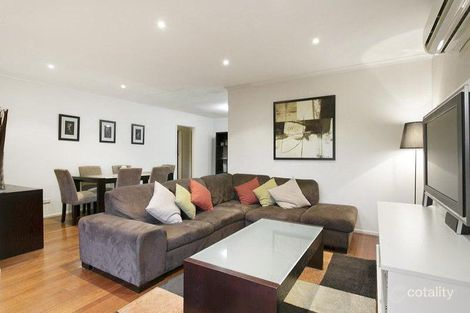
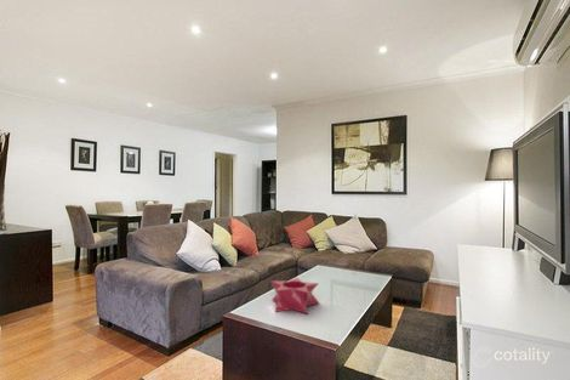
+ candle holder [269,277,321,314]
